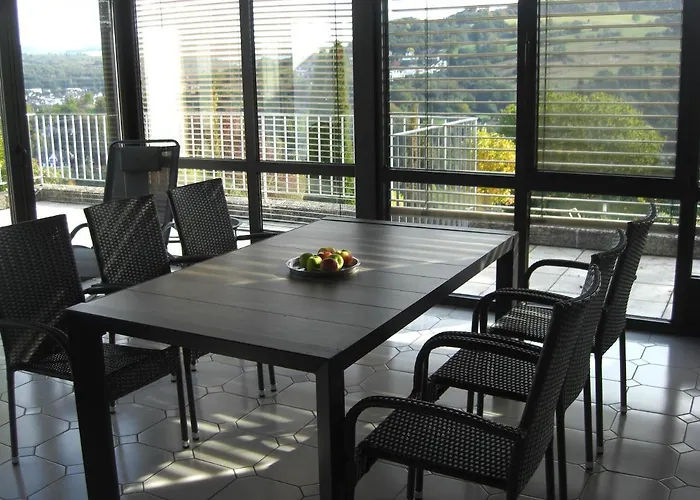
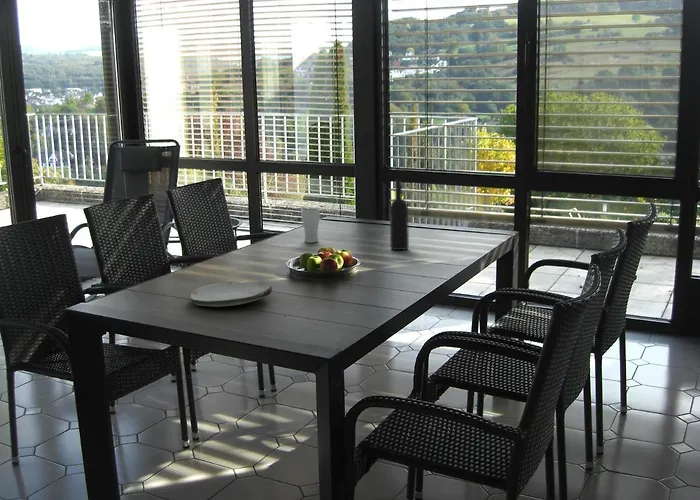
+ drinking glass [300,207,321,244]
+ wine bottle [389,179,410,251]
+ plate [189,281,273,308]
